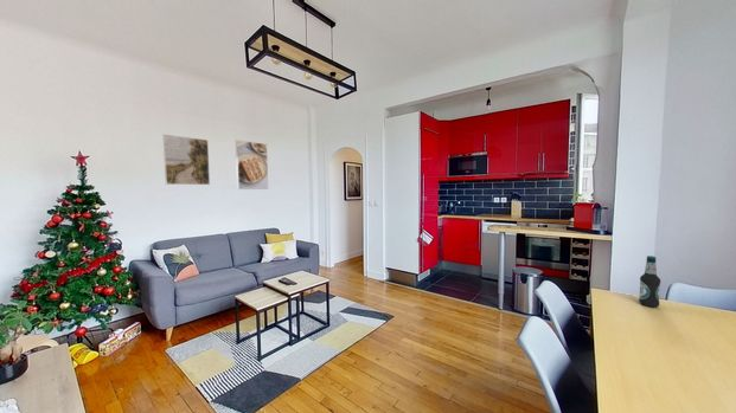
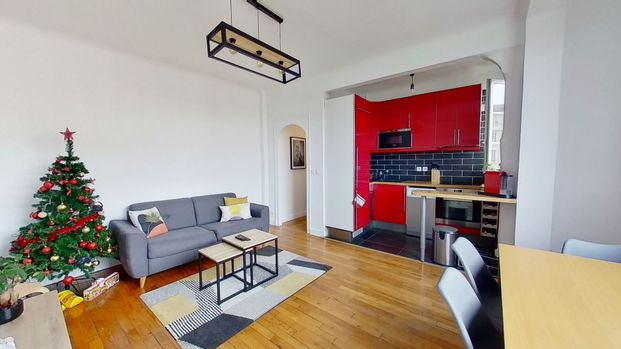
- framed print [235,138,269,191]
- bottle [638,254,661,308]
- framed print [162,134,211,186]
